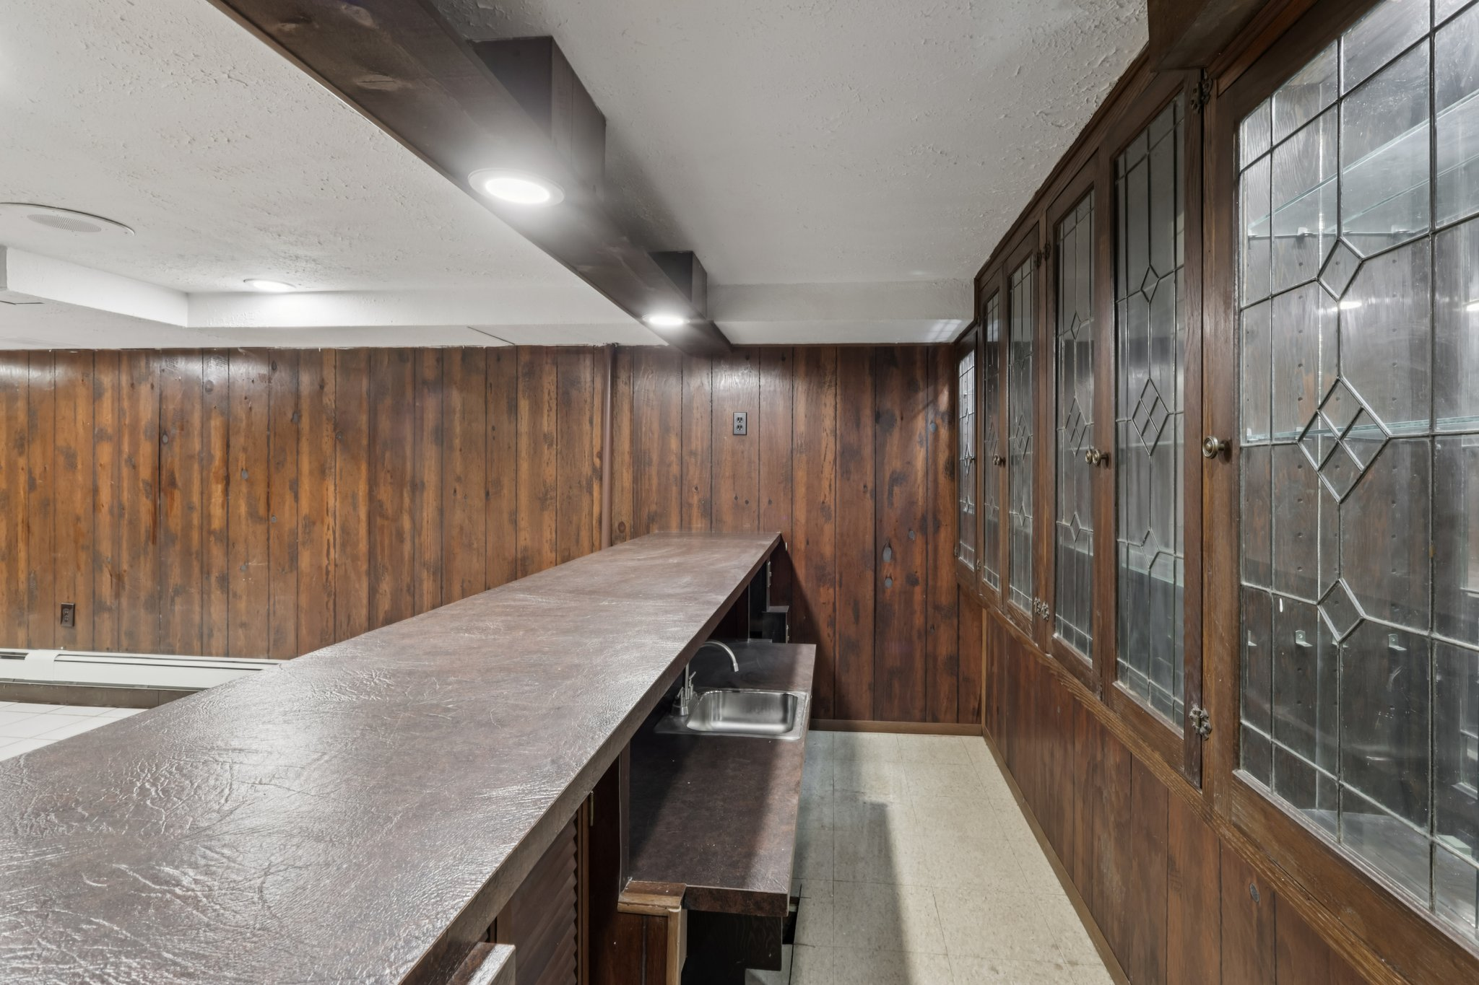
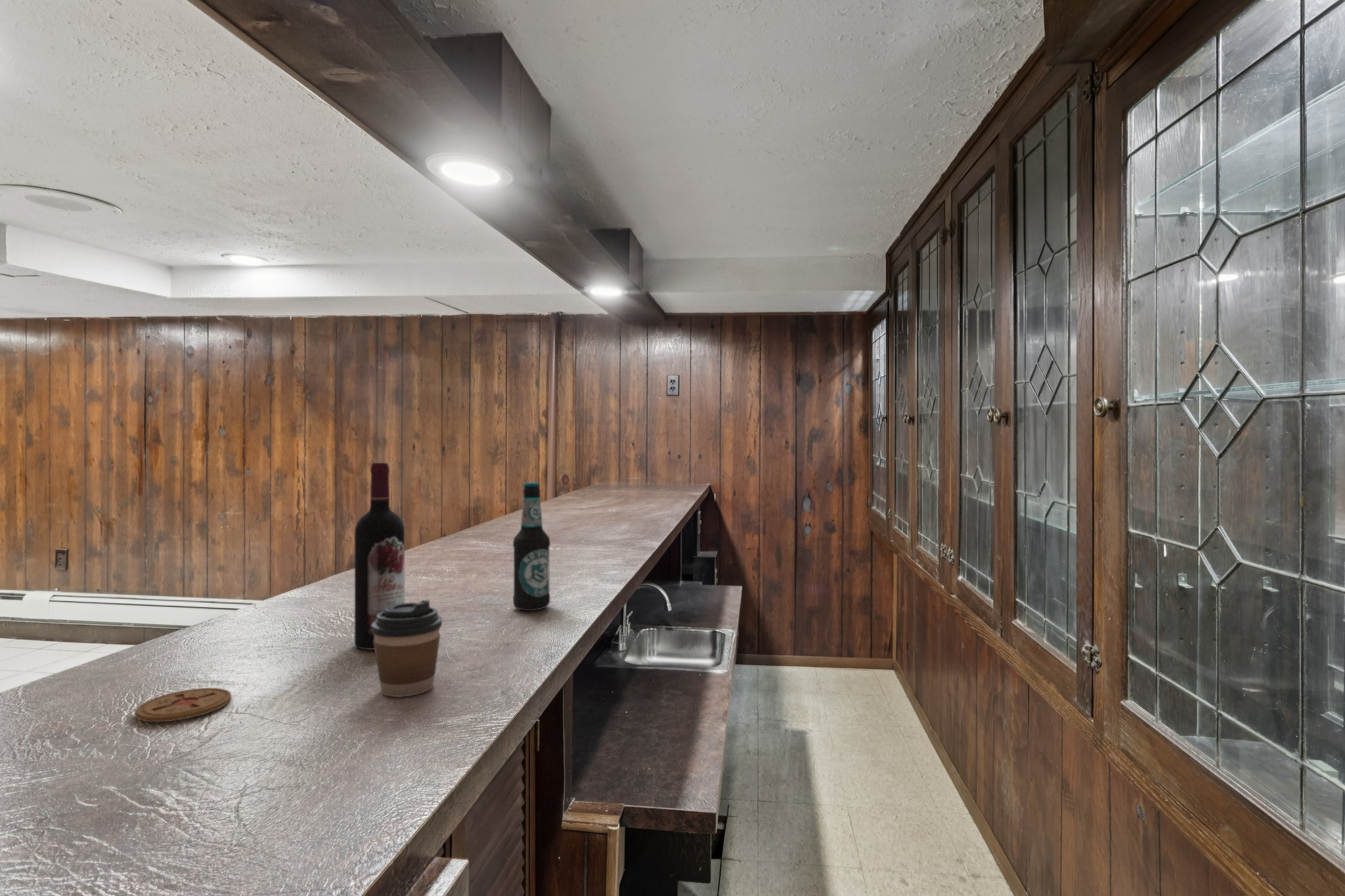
+ bottle [512,482,551,611]
+ coaster [135,687,232,723]
+ wine bottle [354,462,405,651]
+ coffee cup [372,599,443,697]
